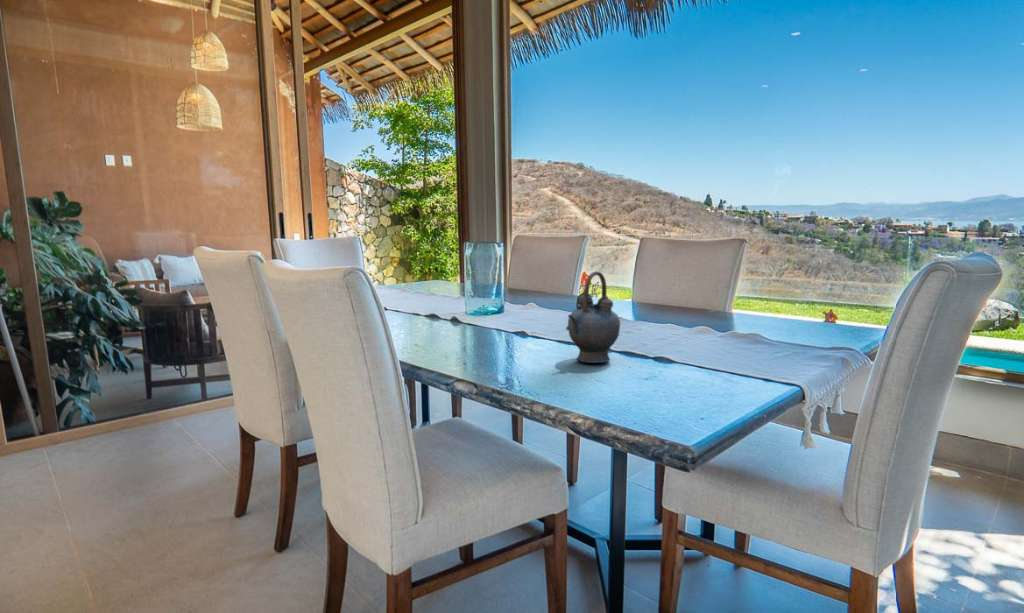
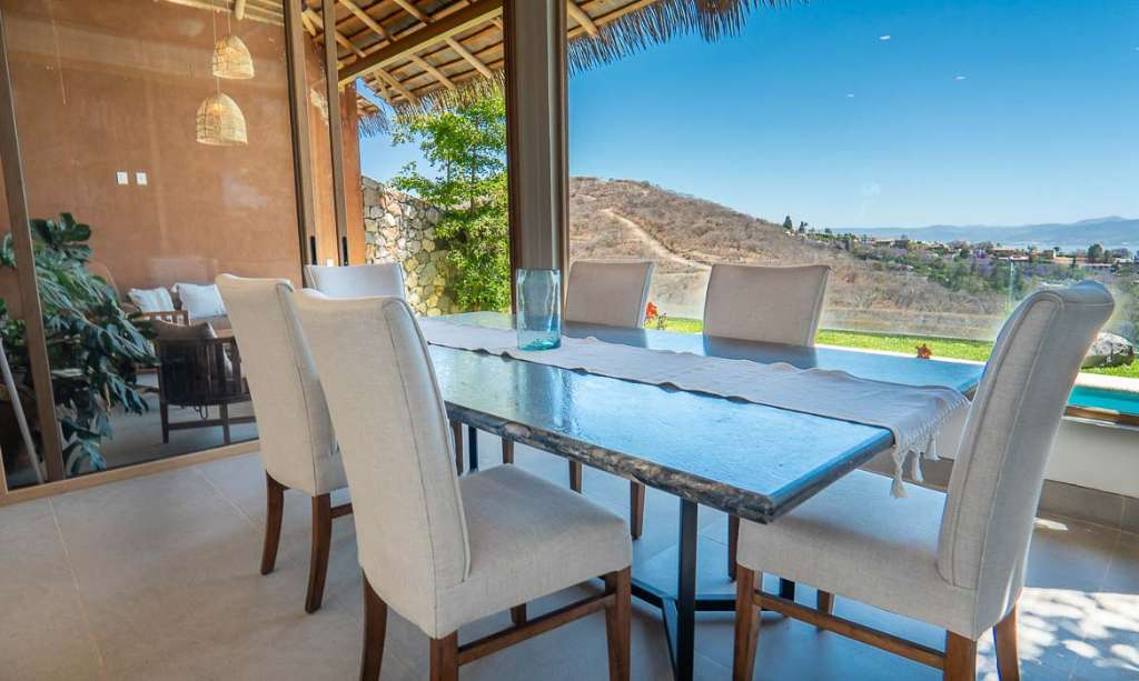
- teapot [565,270,621,364]
